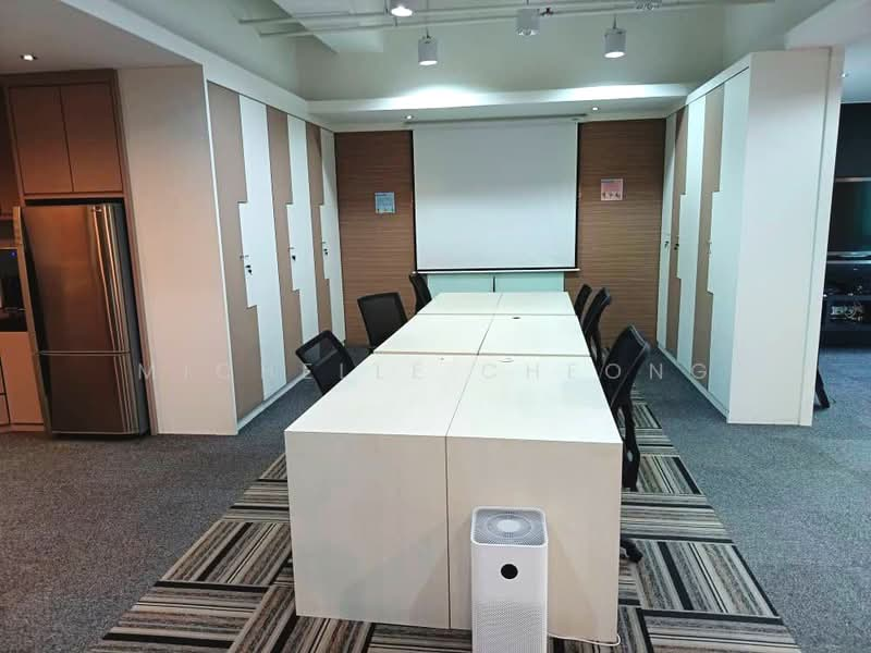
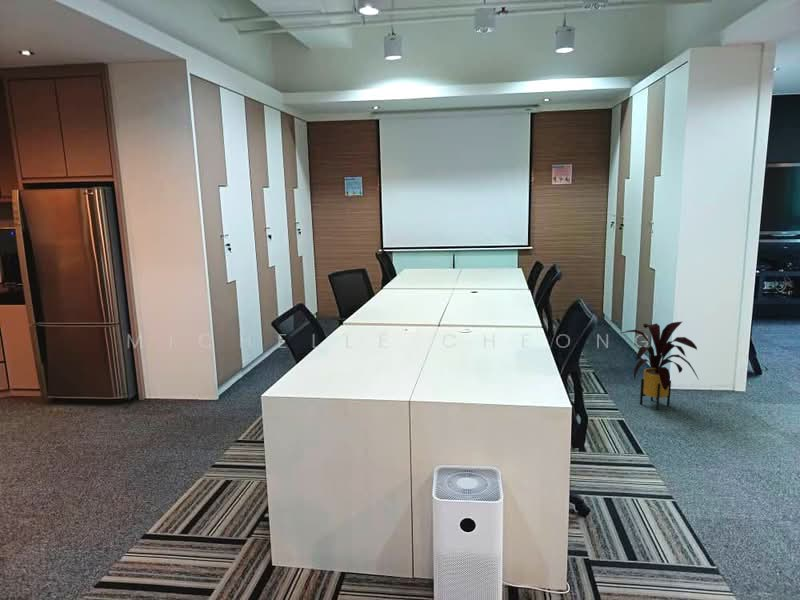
+ house plant [620,321,700,411]
